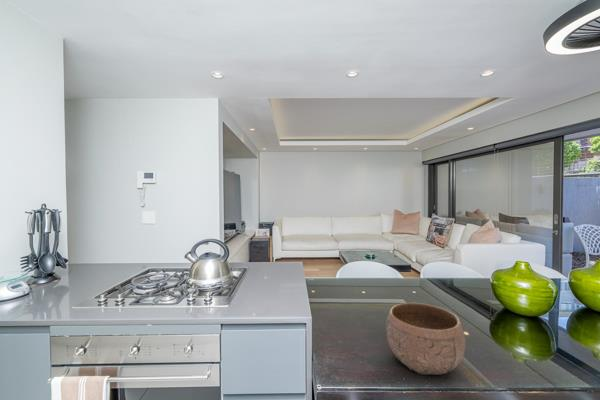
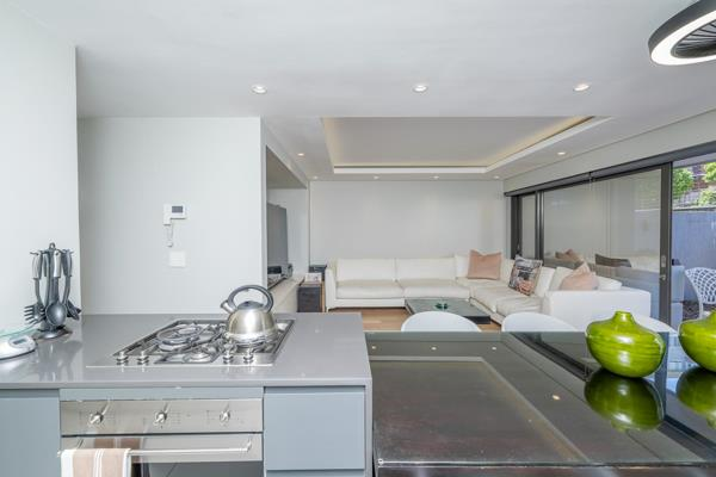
- bowl [385,302,466,376]
